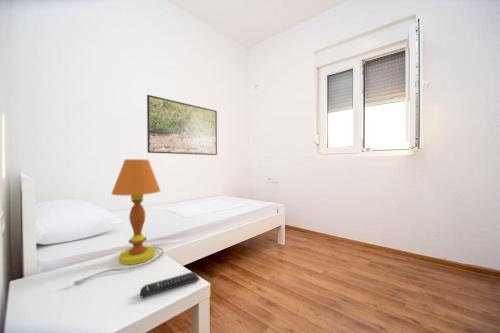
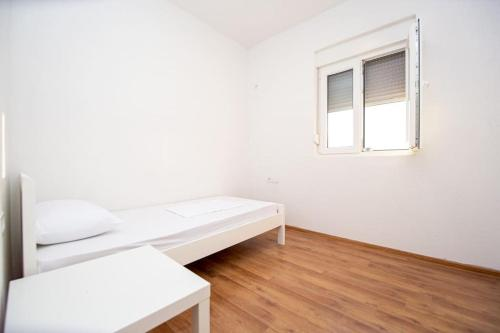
- table lamp [71,158,164,286]
- remote control [139,271,201,298]
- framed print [146,94,218,156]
